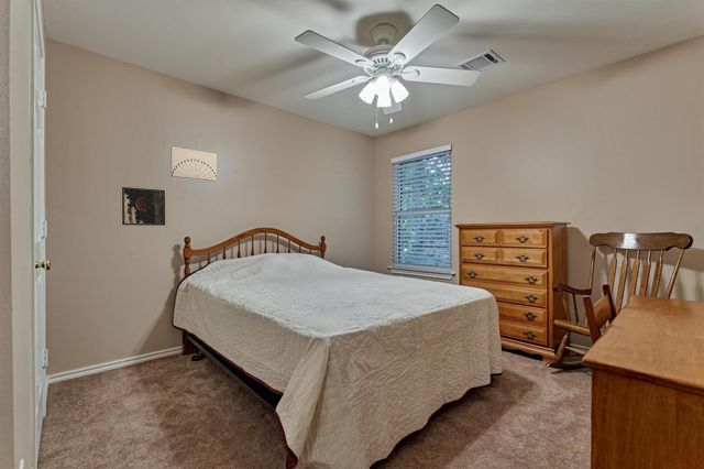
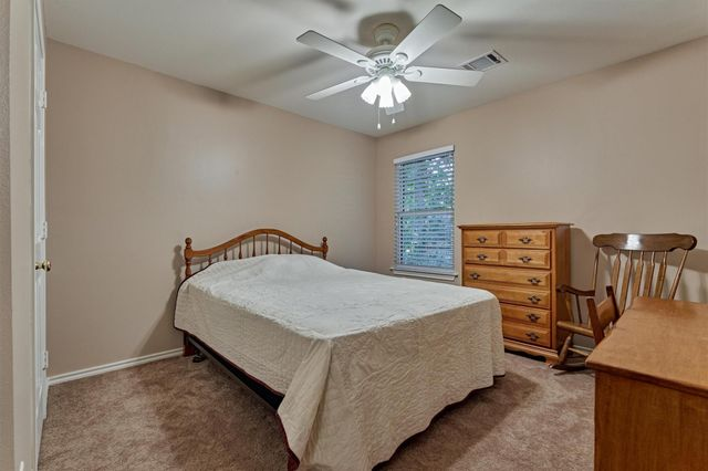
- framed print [121,186,166,227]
- wall art [169,145,218,182]
